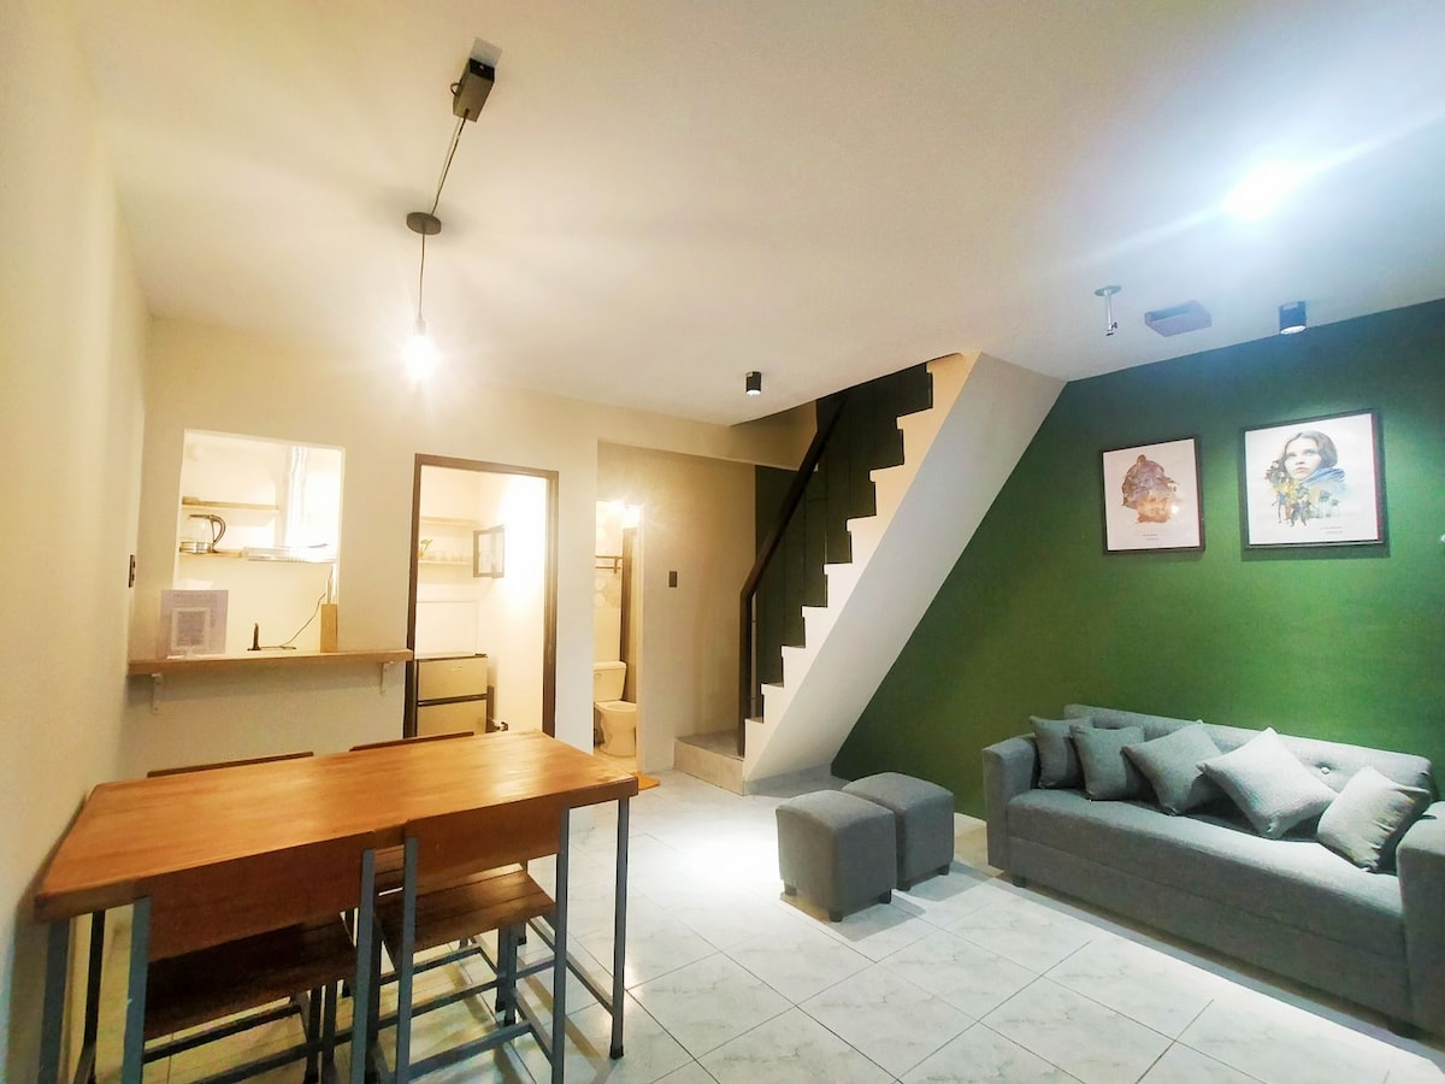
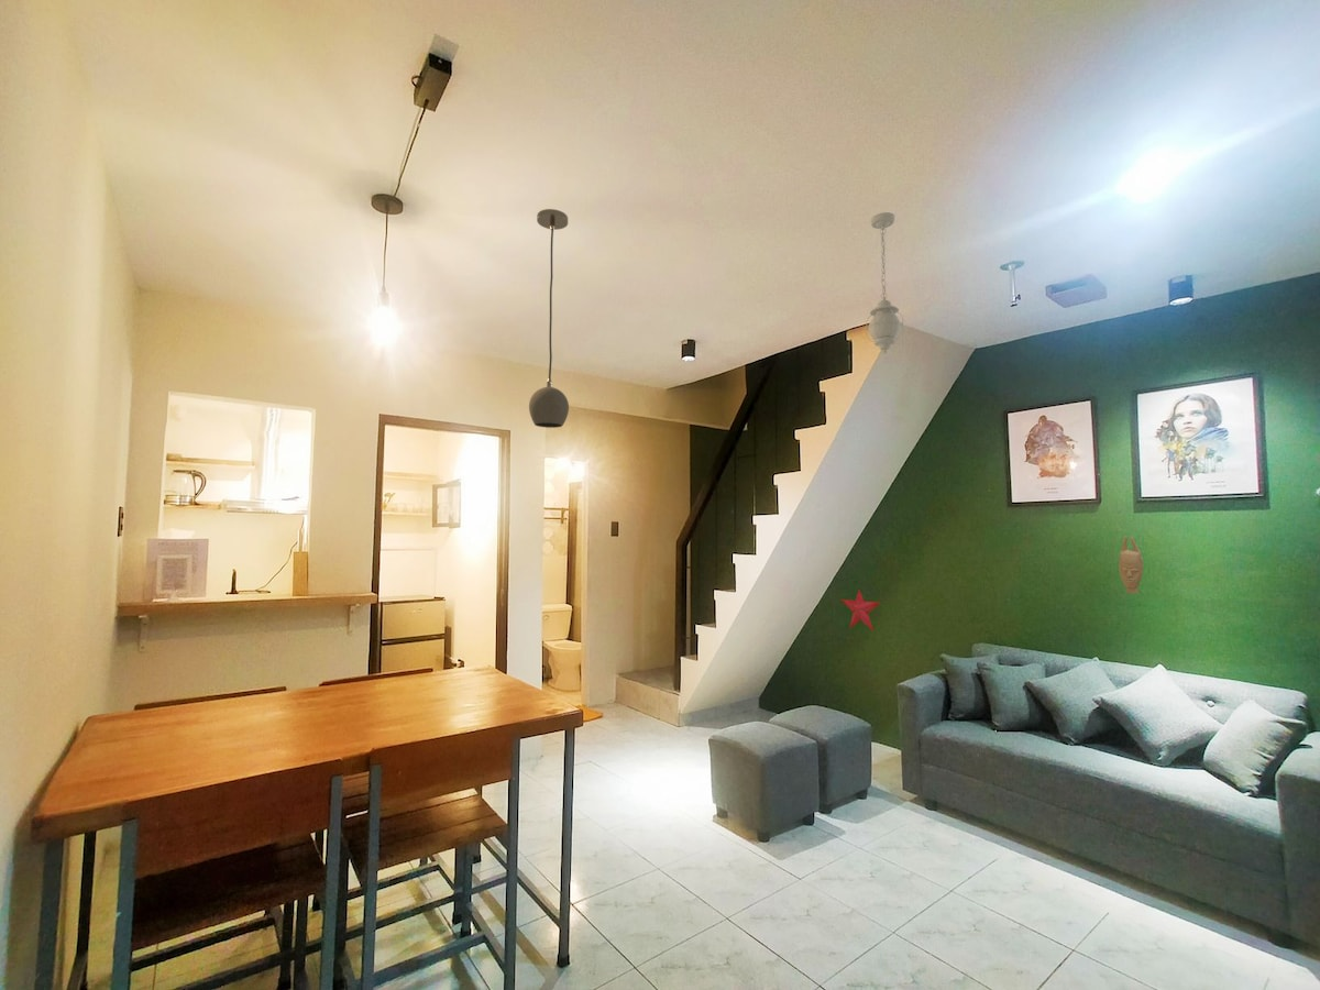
+ pendant light [865,211,904,355]
+ light fixture [528,208,570,429]
+ decorative star [840,588,881,632]
+ mask [1118,536,1144,594]
